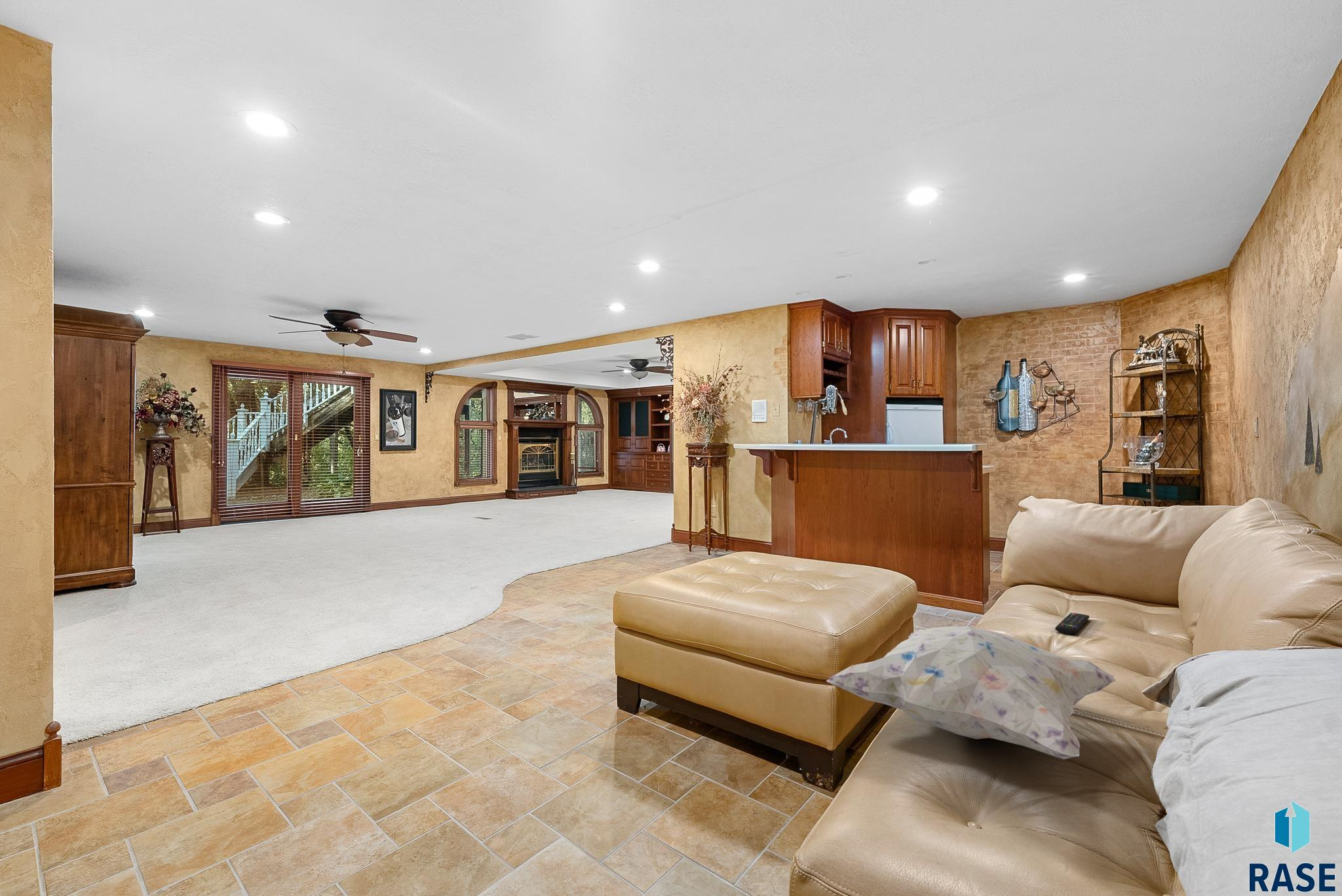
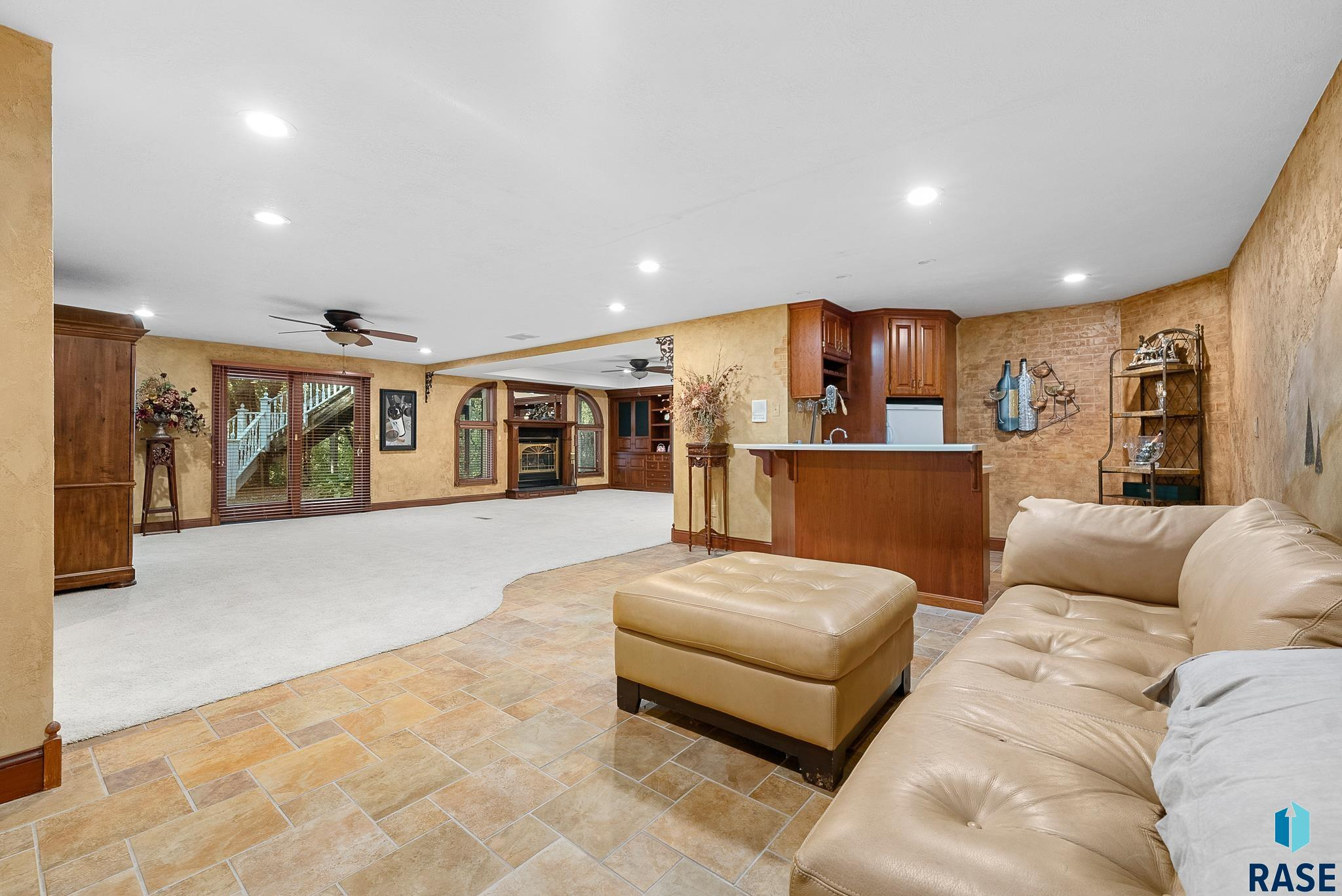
- remote control [1054,612,1090,635]
- decorative pillow [826,625,1117,760]
